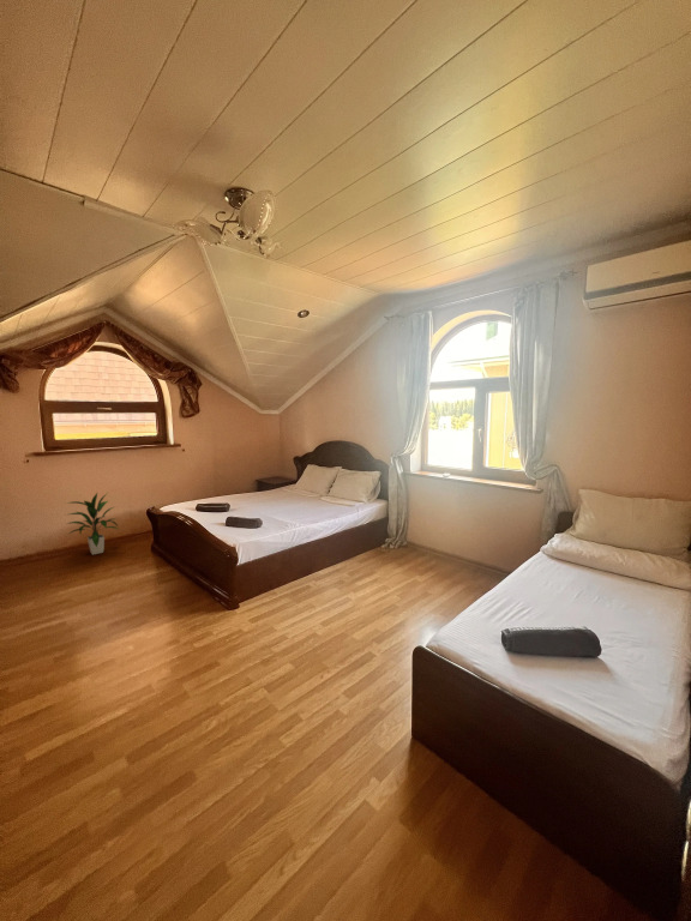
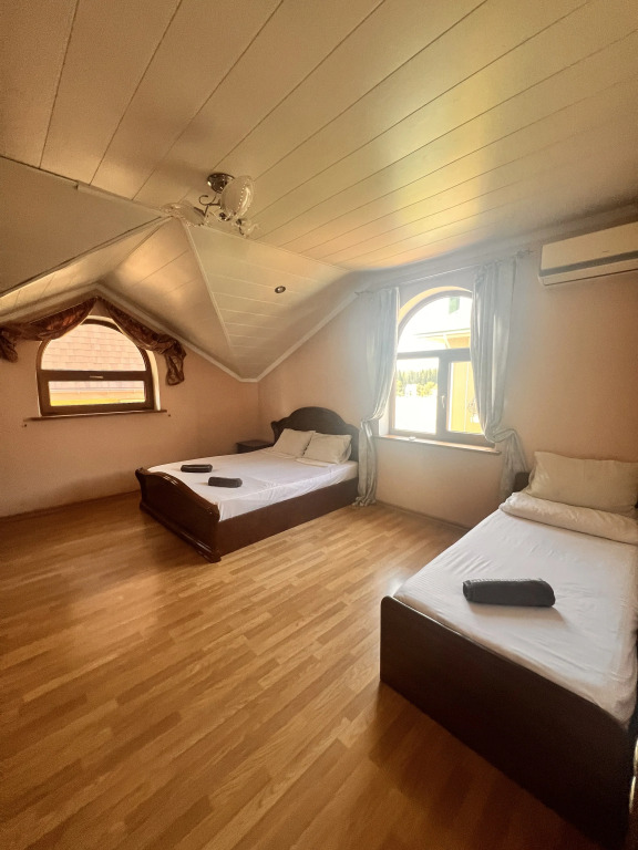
- indoor plant [64,492,119,555]
